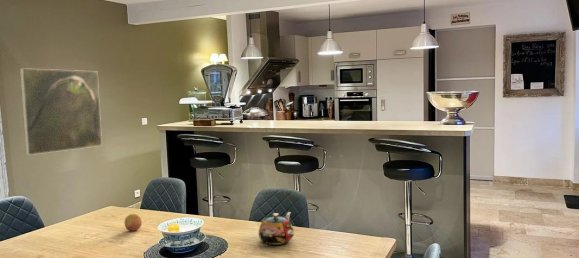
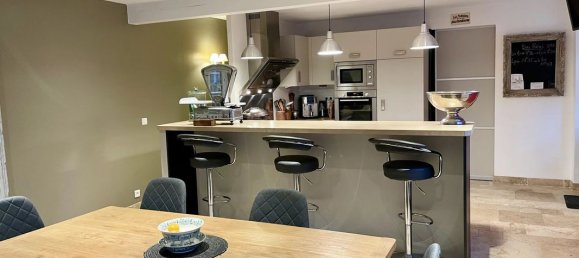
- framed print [19,67,103,156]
- fruit [123,213,143,232]
- teapot [258,211,295,246]
